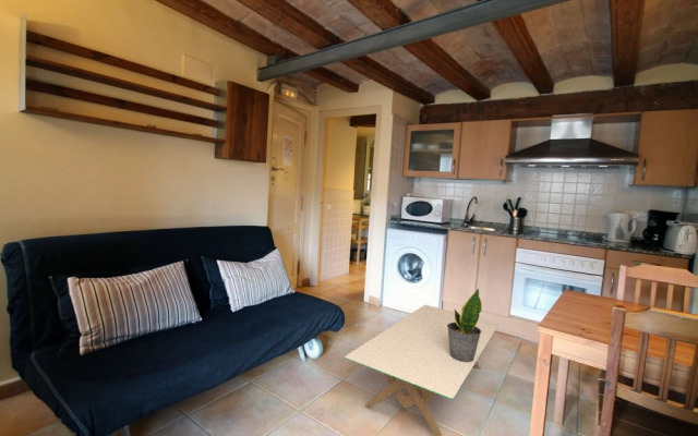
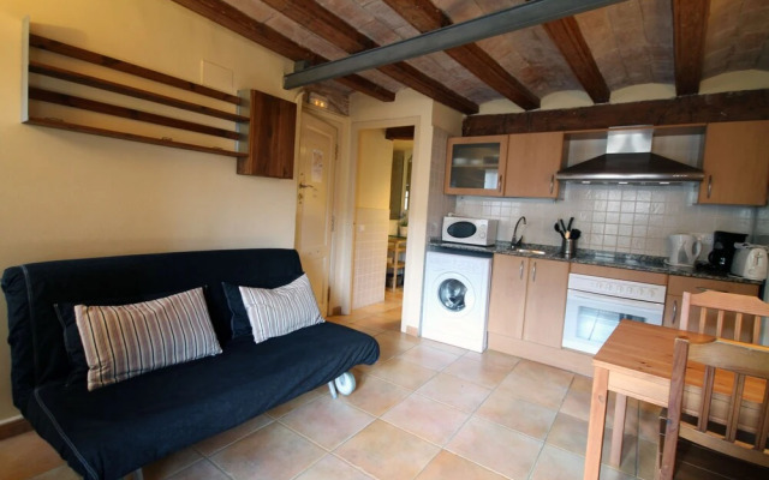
- coffee table [344,304,501,436]
- potted plant [447,287,483,363]
